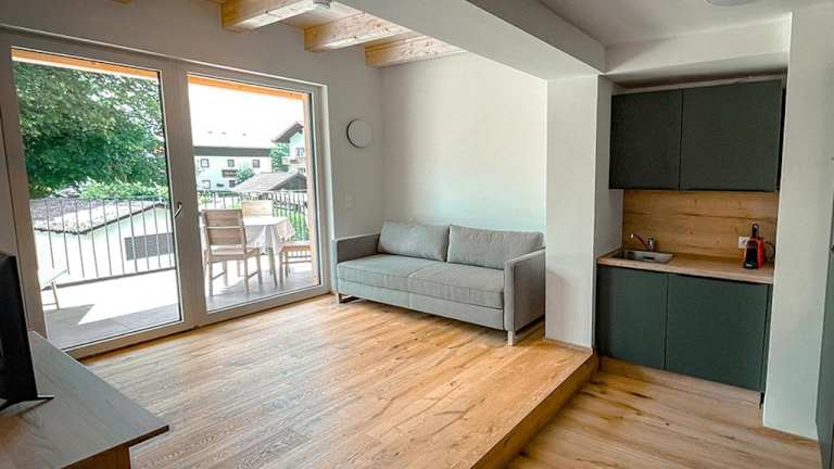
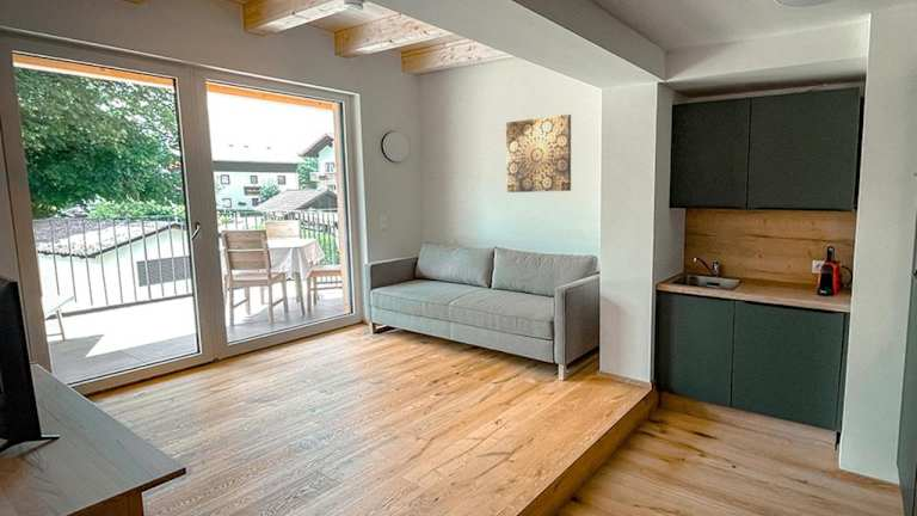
+ wall art [505,113,572,194]
